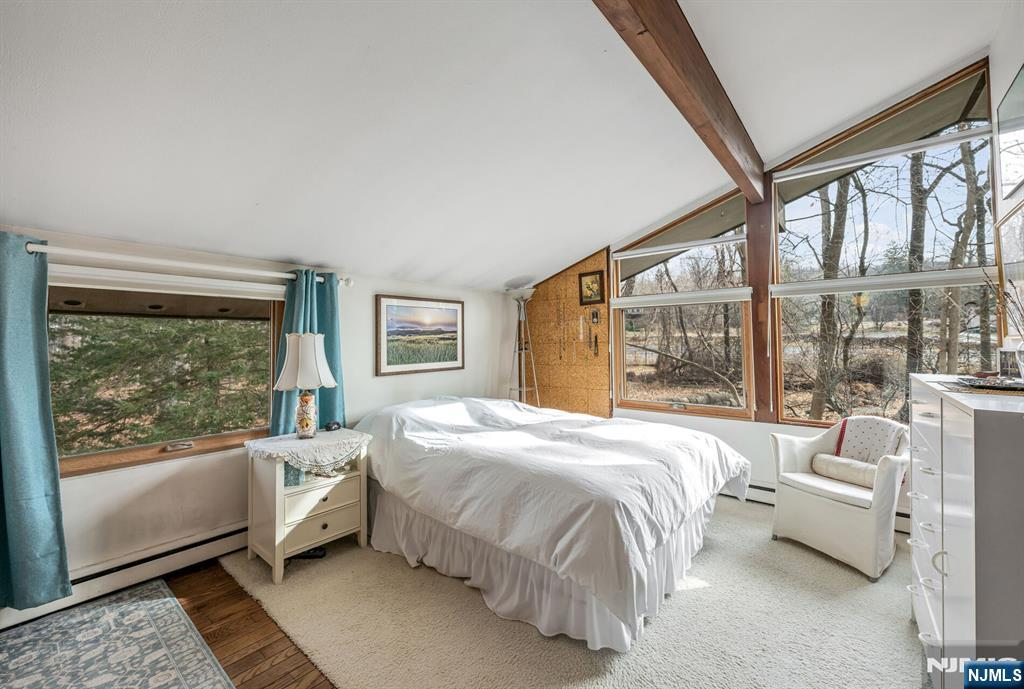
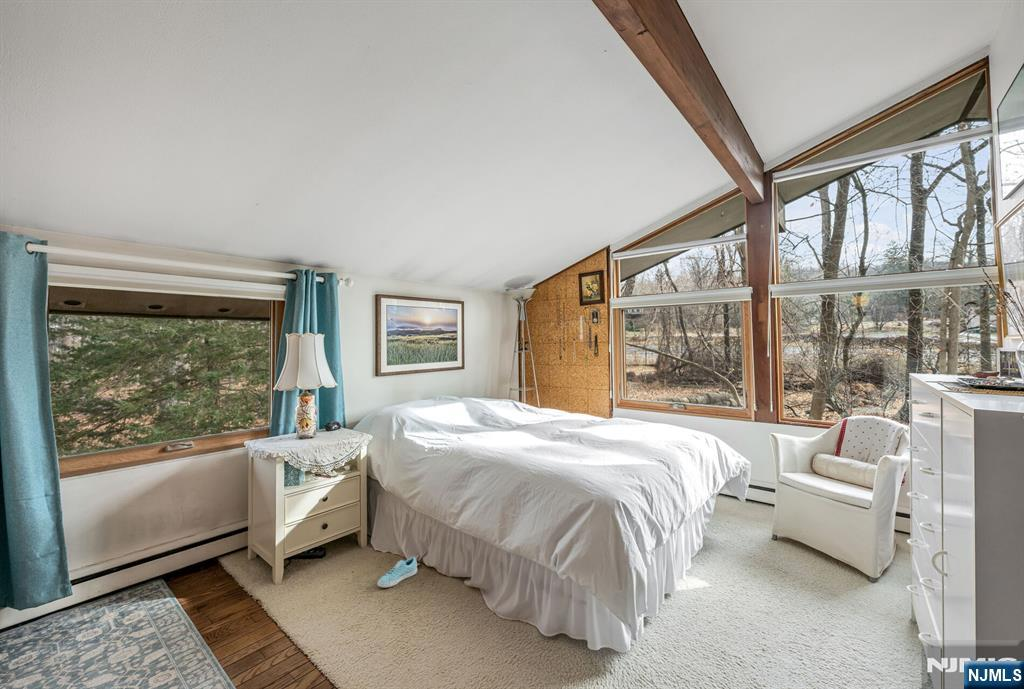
+ sneaker [377,556,418,588]
